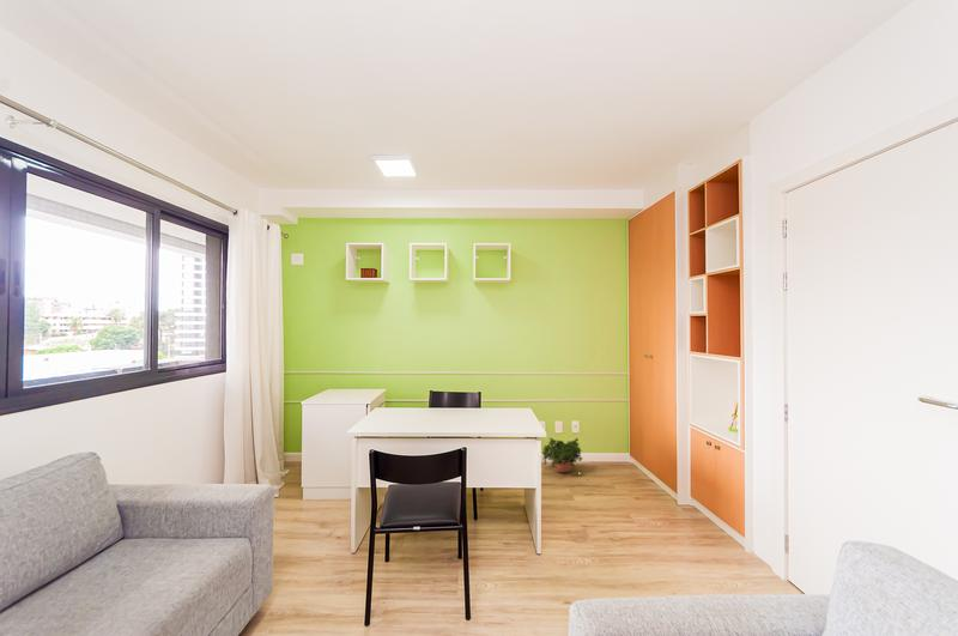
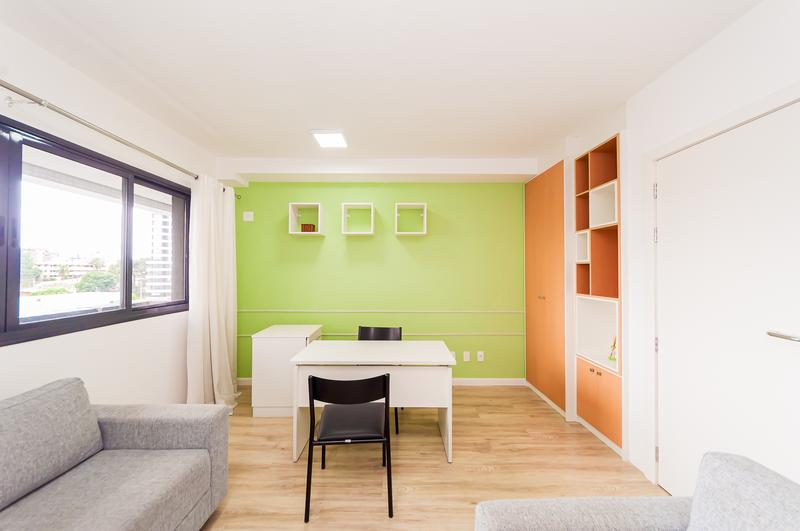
- potted plant [541,437,583,476]
